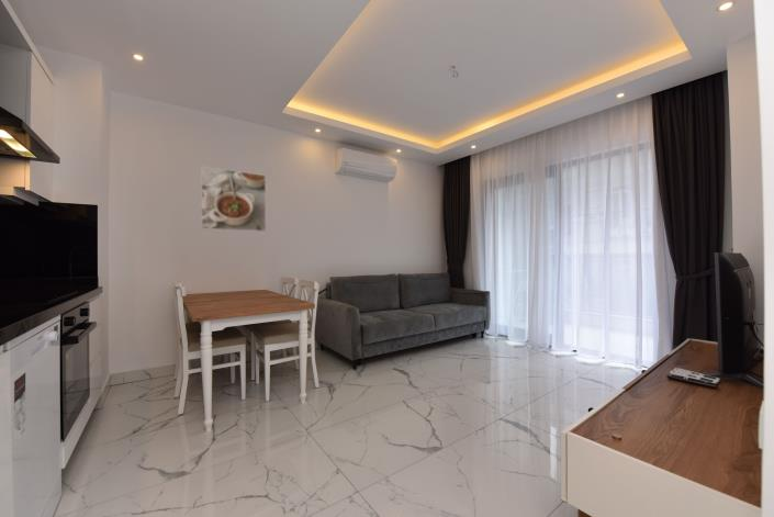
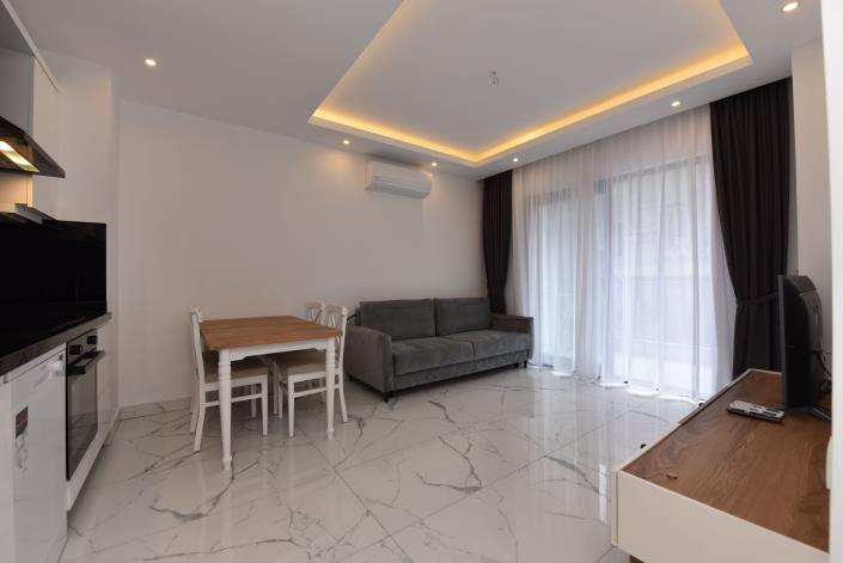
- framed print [200,165,267,233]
